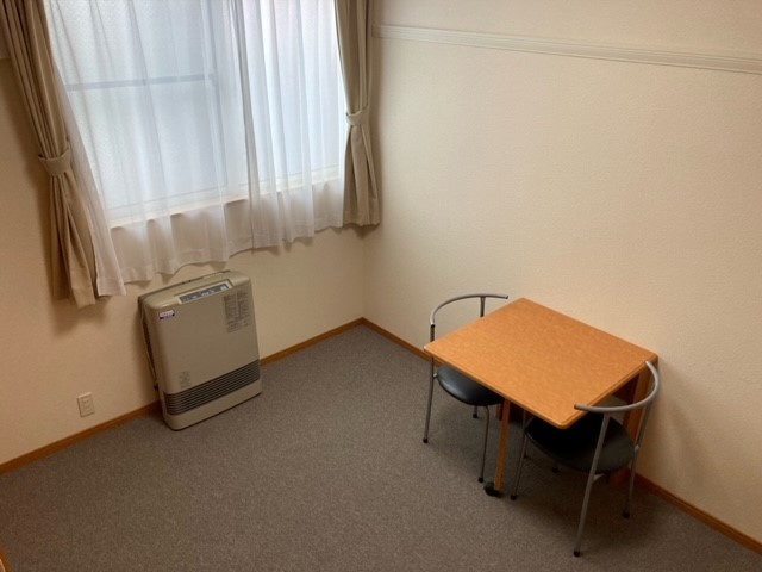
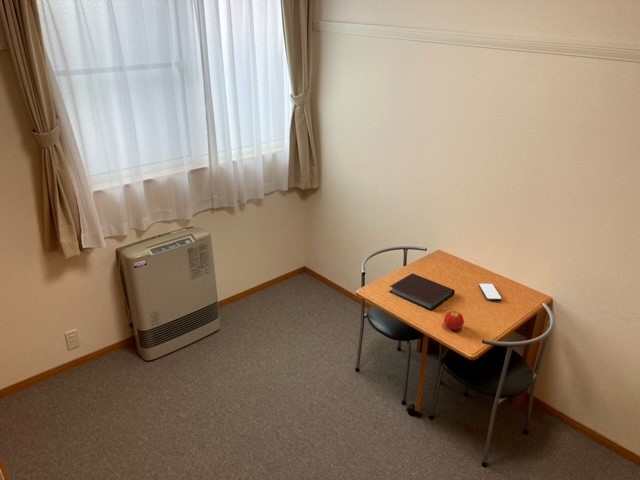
+ notebook [388,272,456,311]
+ smartphone [478,283,503,301]
+ fruit [443,310,465,331]
